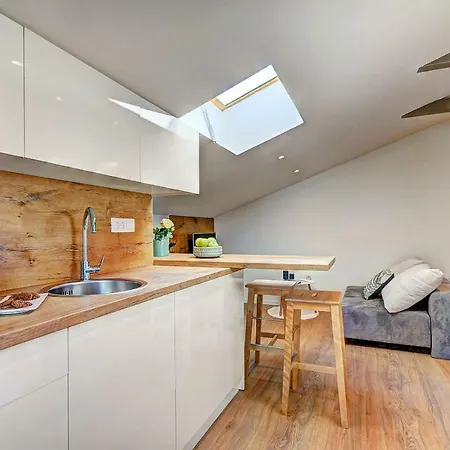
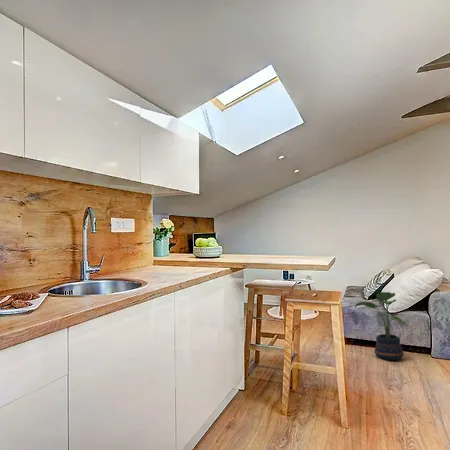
+ potted plant [354,291,408,361]
